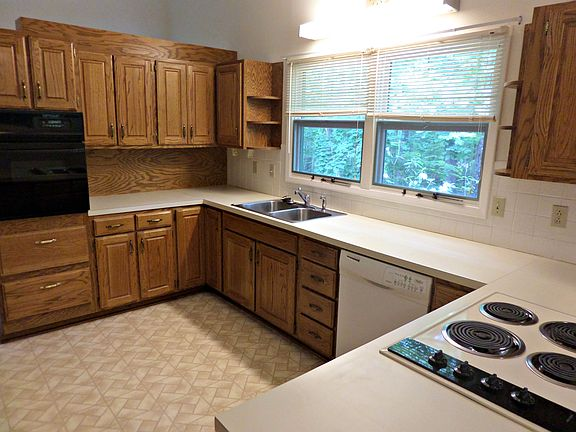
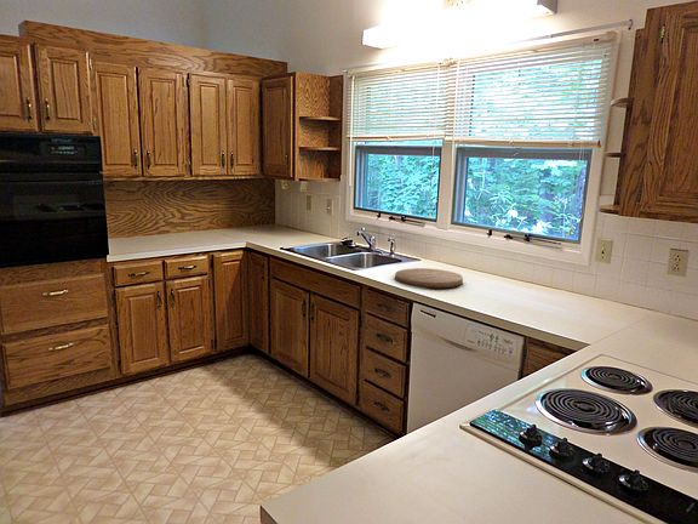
+ cutting board [394,267,464,289]
